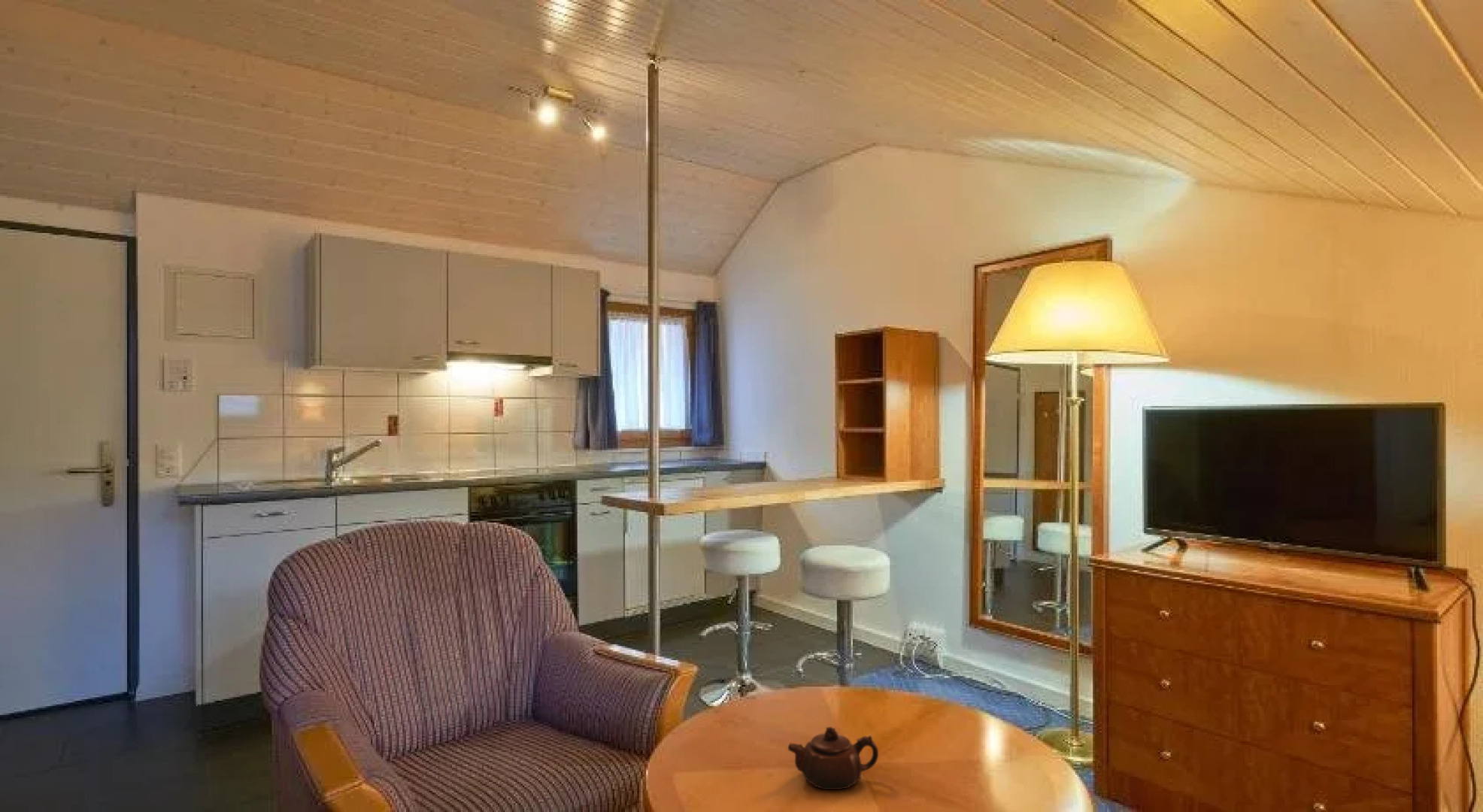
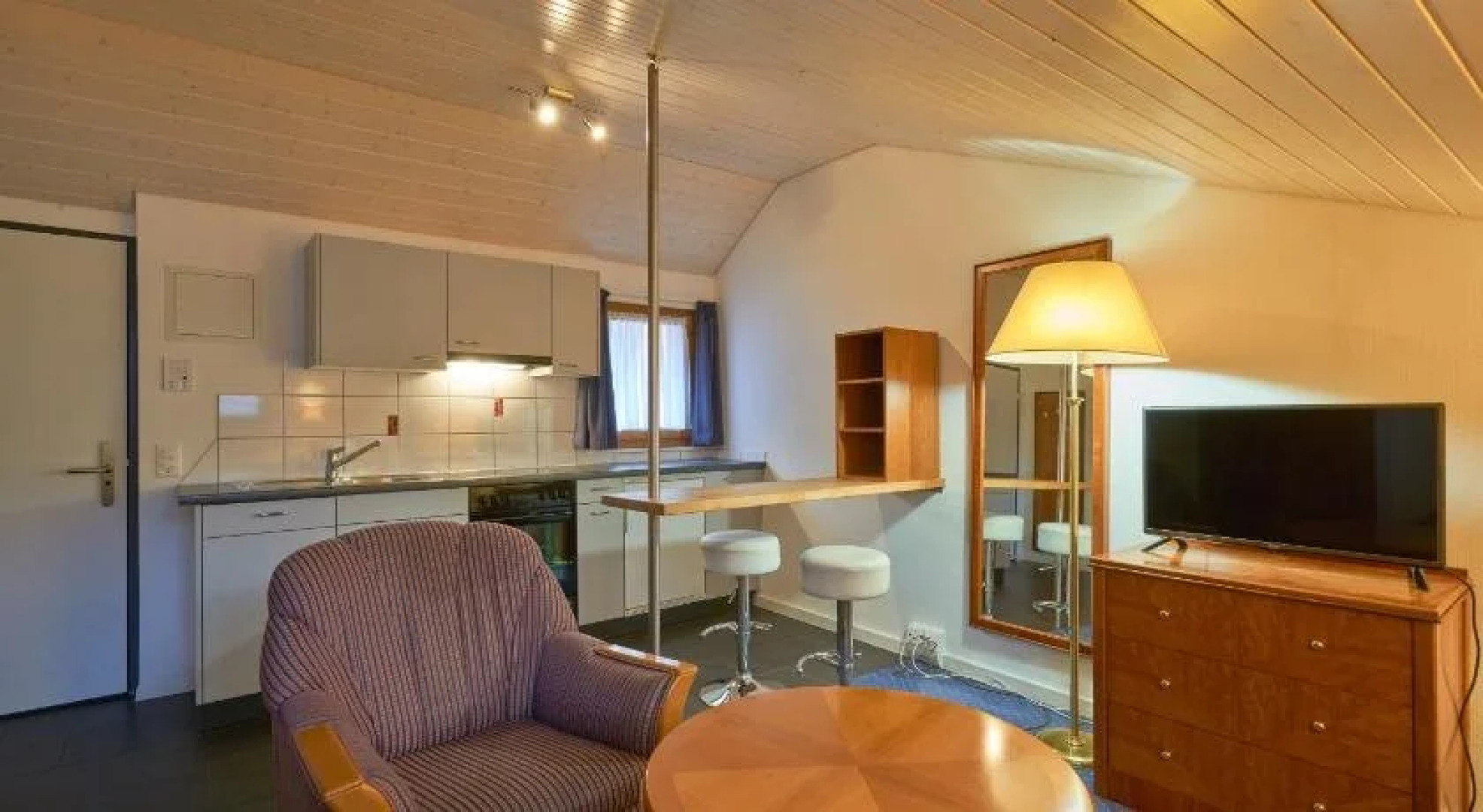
- teapot [787,726,879,790]
